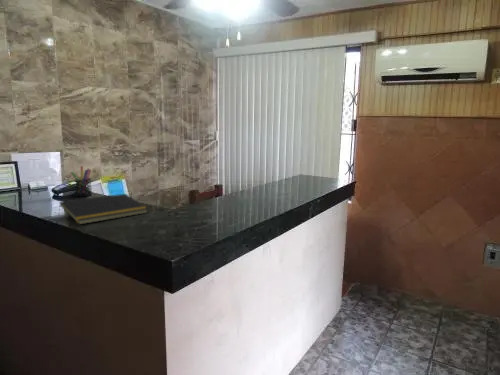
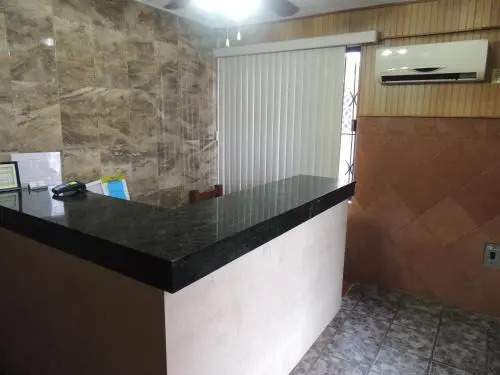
- notepad [58,193,149,226]
- pen holder [70,165,93,198]
